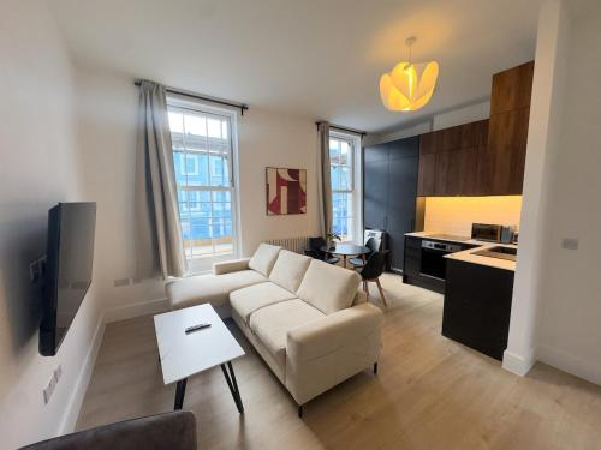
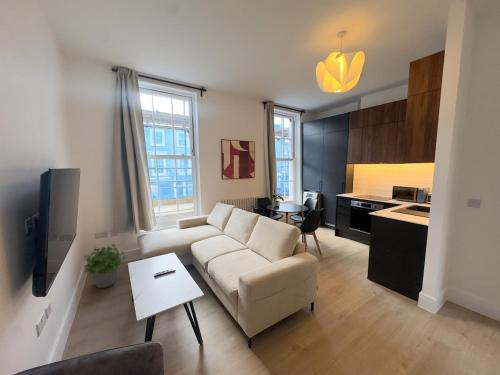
+ potted plant [83,243,126,289]
